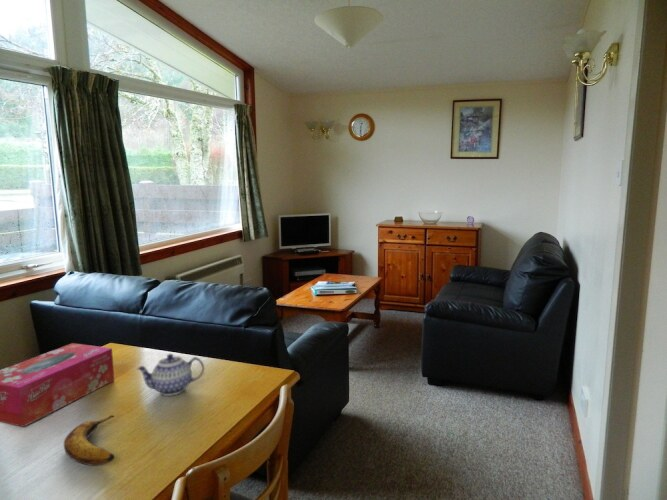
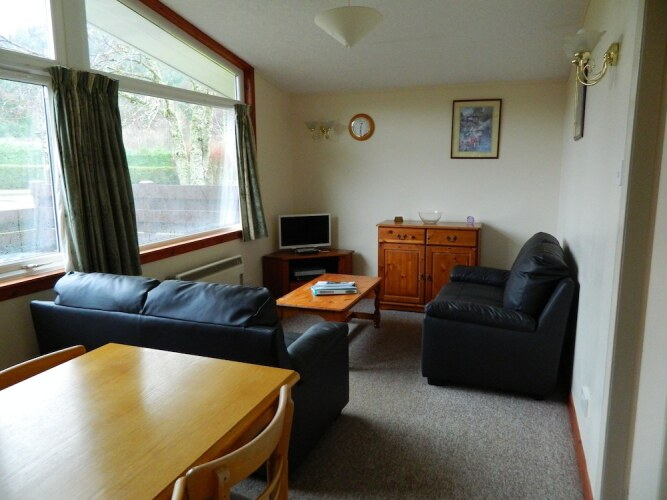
- teapot [135,353,205,397]
- banana [63,414,115,467]
- tissue box [0,342,115,428]
